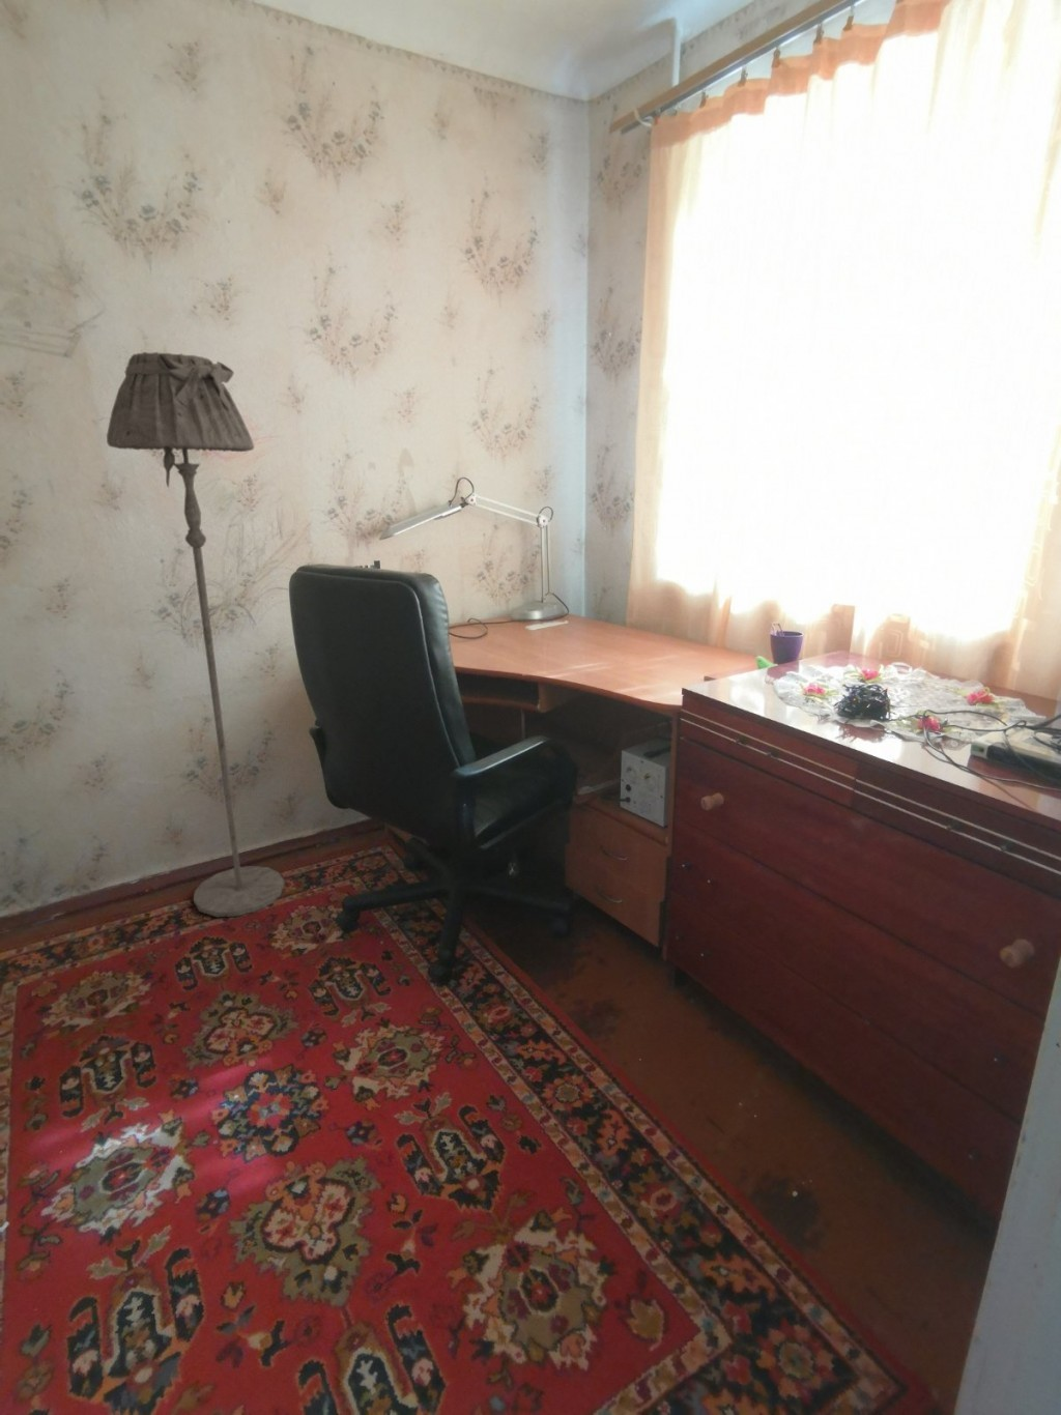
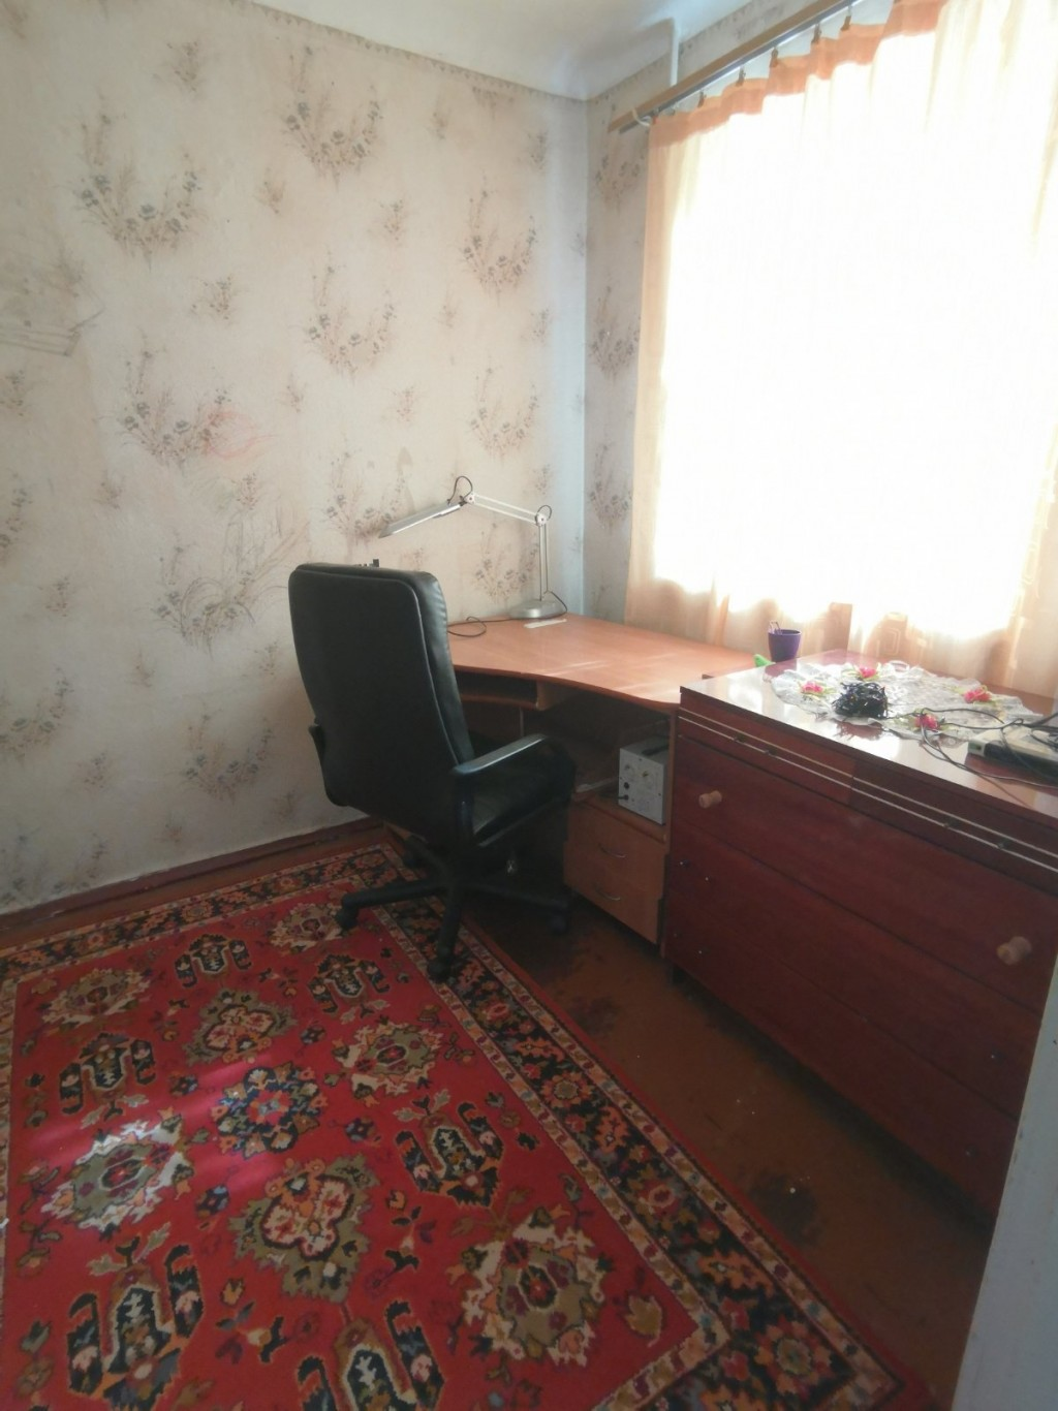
- floor lamp [106,351,285,918]
